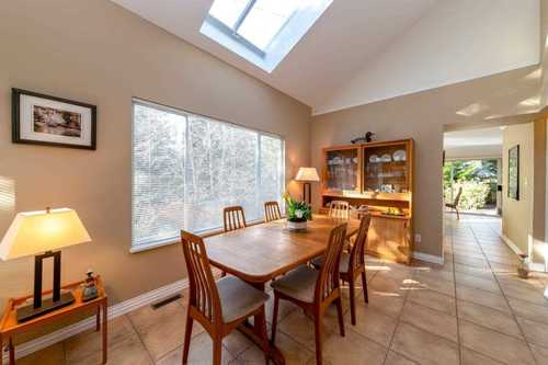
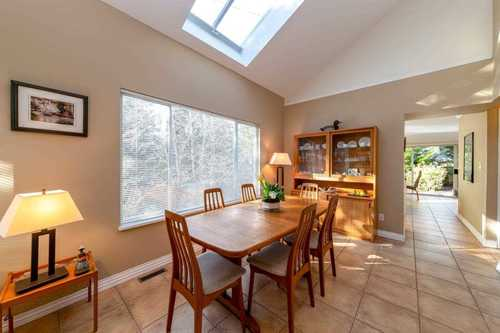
- decorative plant [511,253,532,280]
